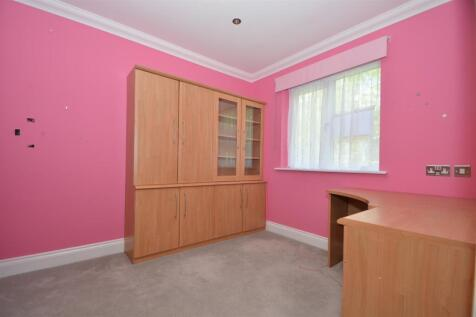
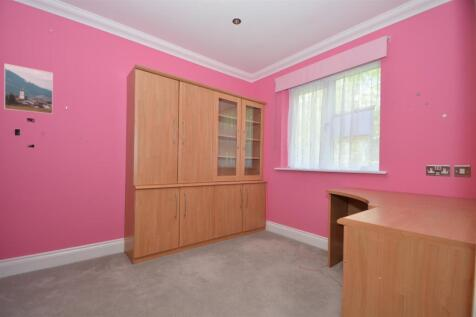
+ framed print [3,62,54,115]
